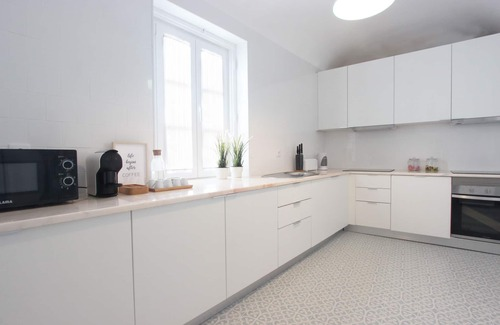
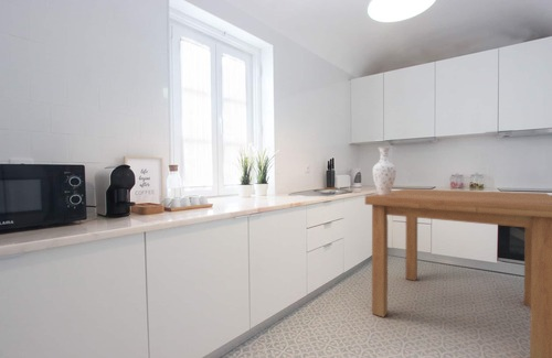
+ dining table [364,188,552,358]
+ vase [372,147,397,195]
